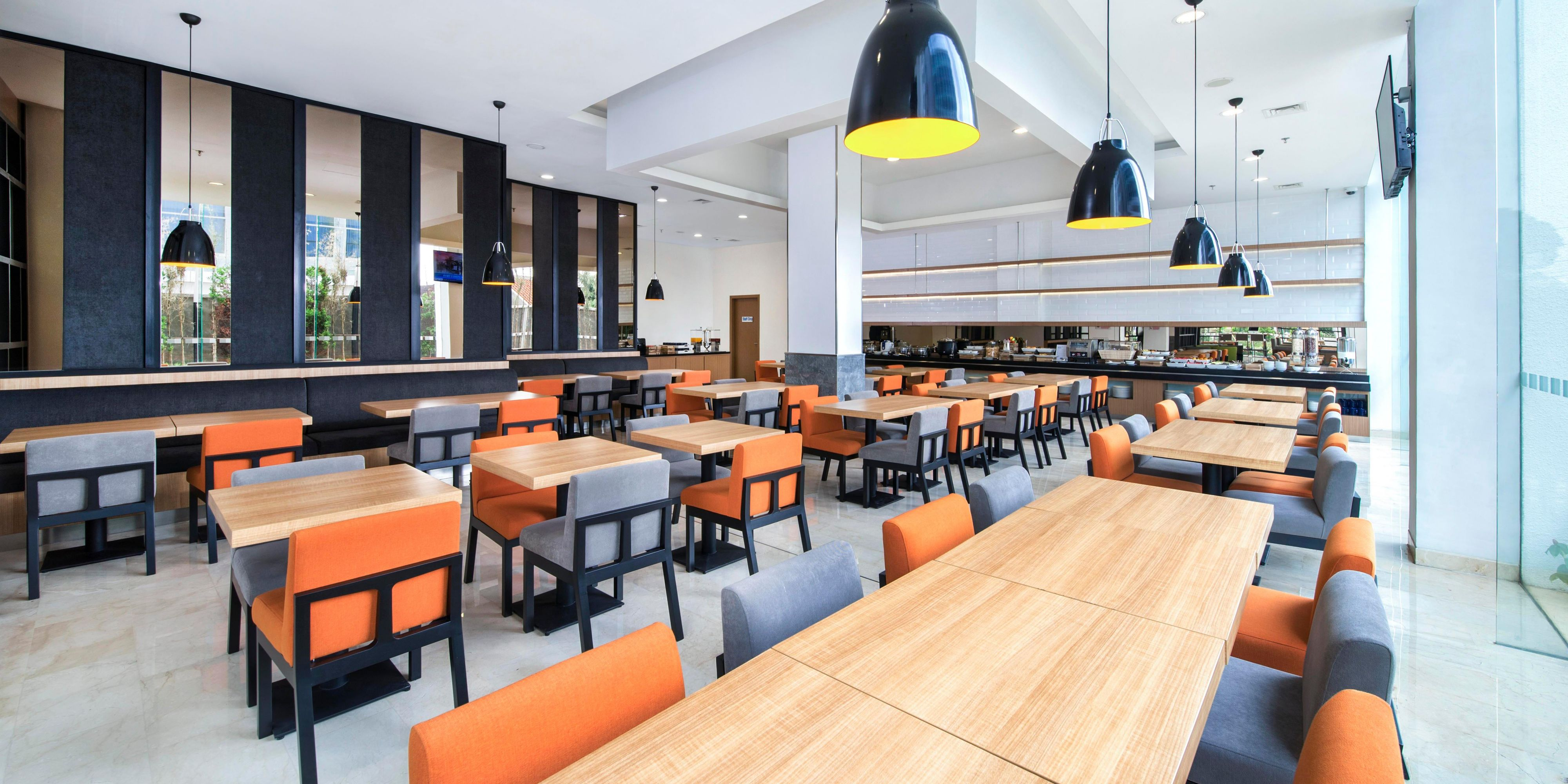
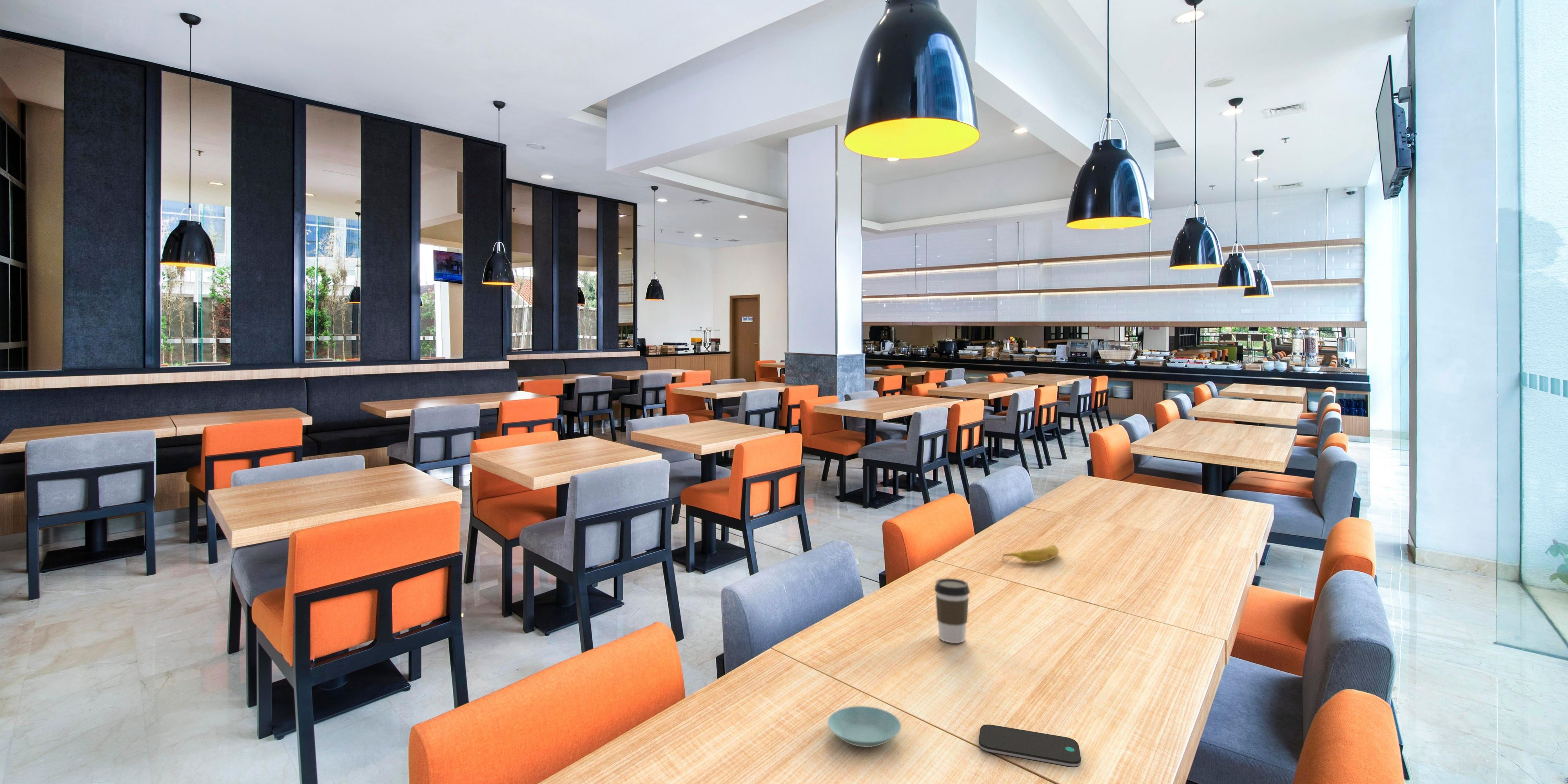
+ coffee cup [934,578,970,644]
+ saucer [828,706,901,748]
+ fruit [1002,544,1059,563]
+ smartphone [978,724,1082,768]
